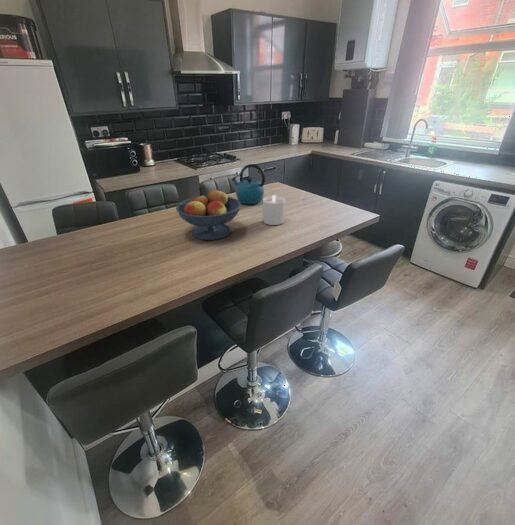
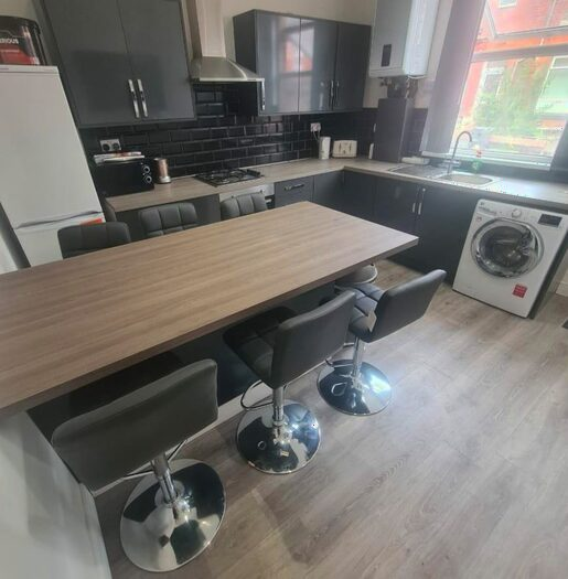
- candle [262,194,286,226]
- kettle [230,163,266,205]
- fruit bowl [175,189,242,241]
